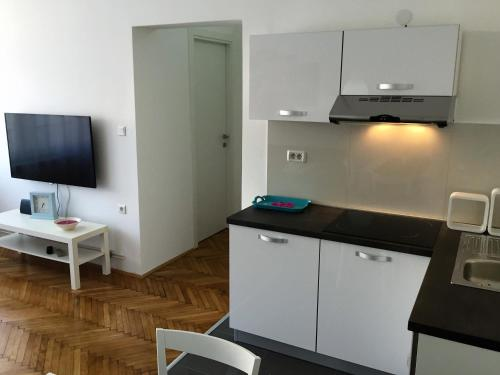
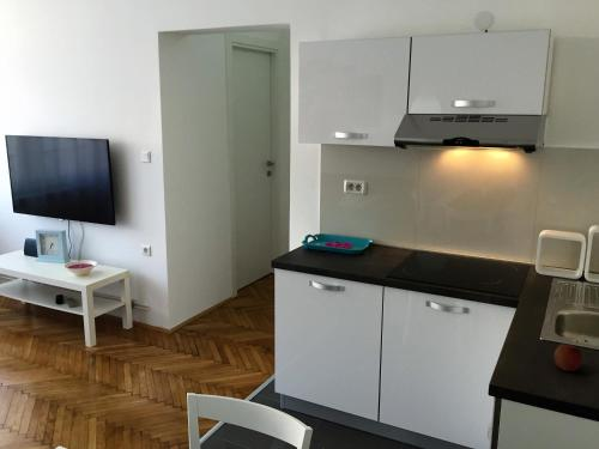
+ fruit [553,342,583,372]
